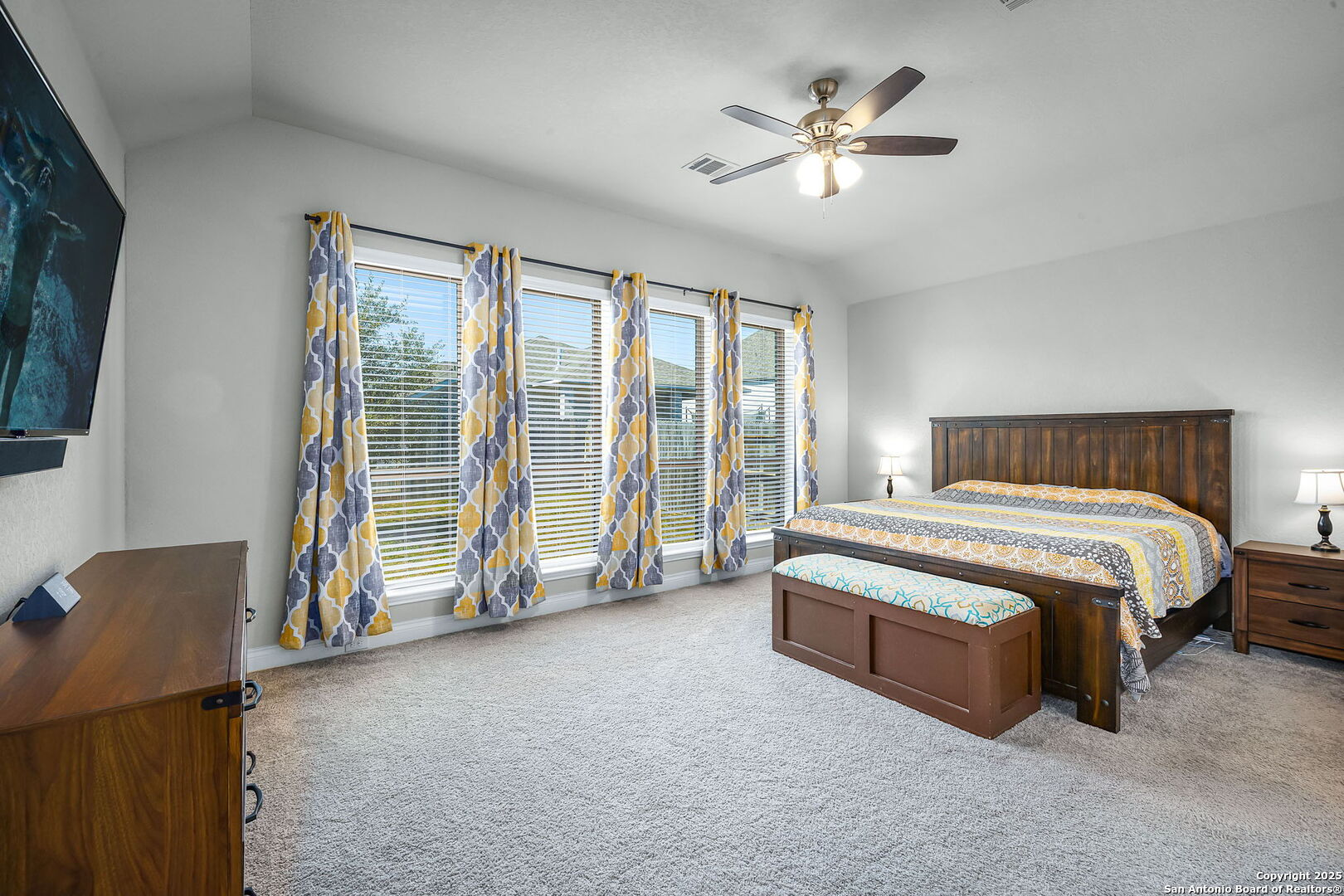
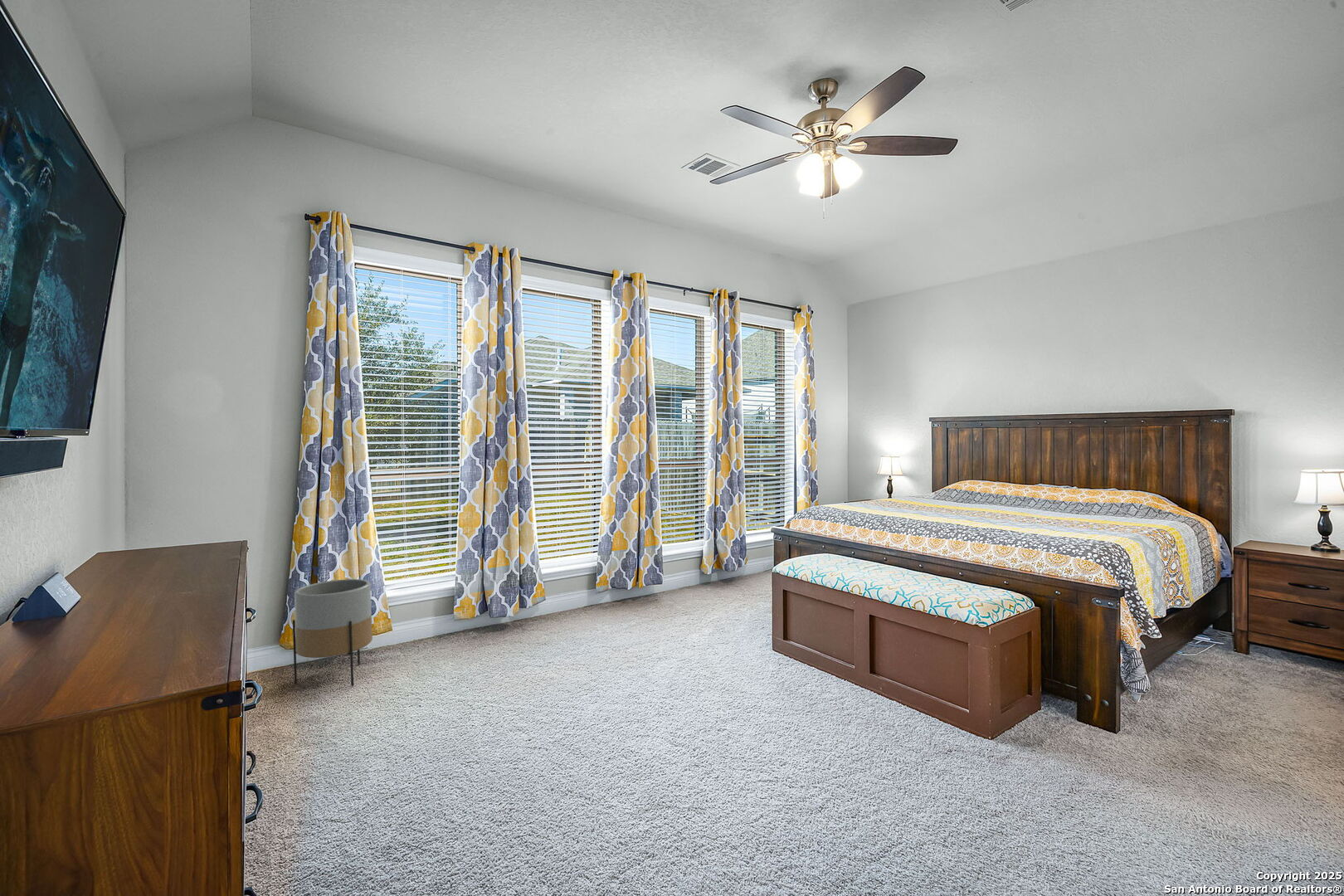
+ planter [292,578,373,687]
